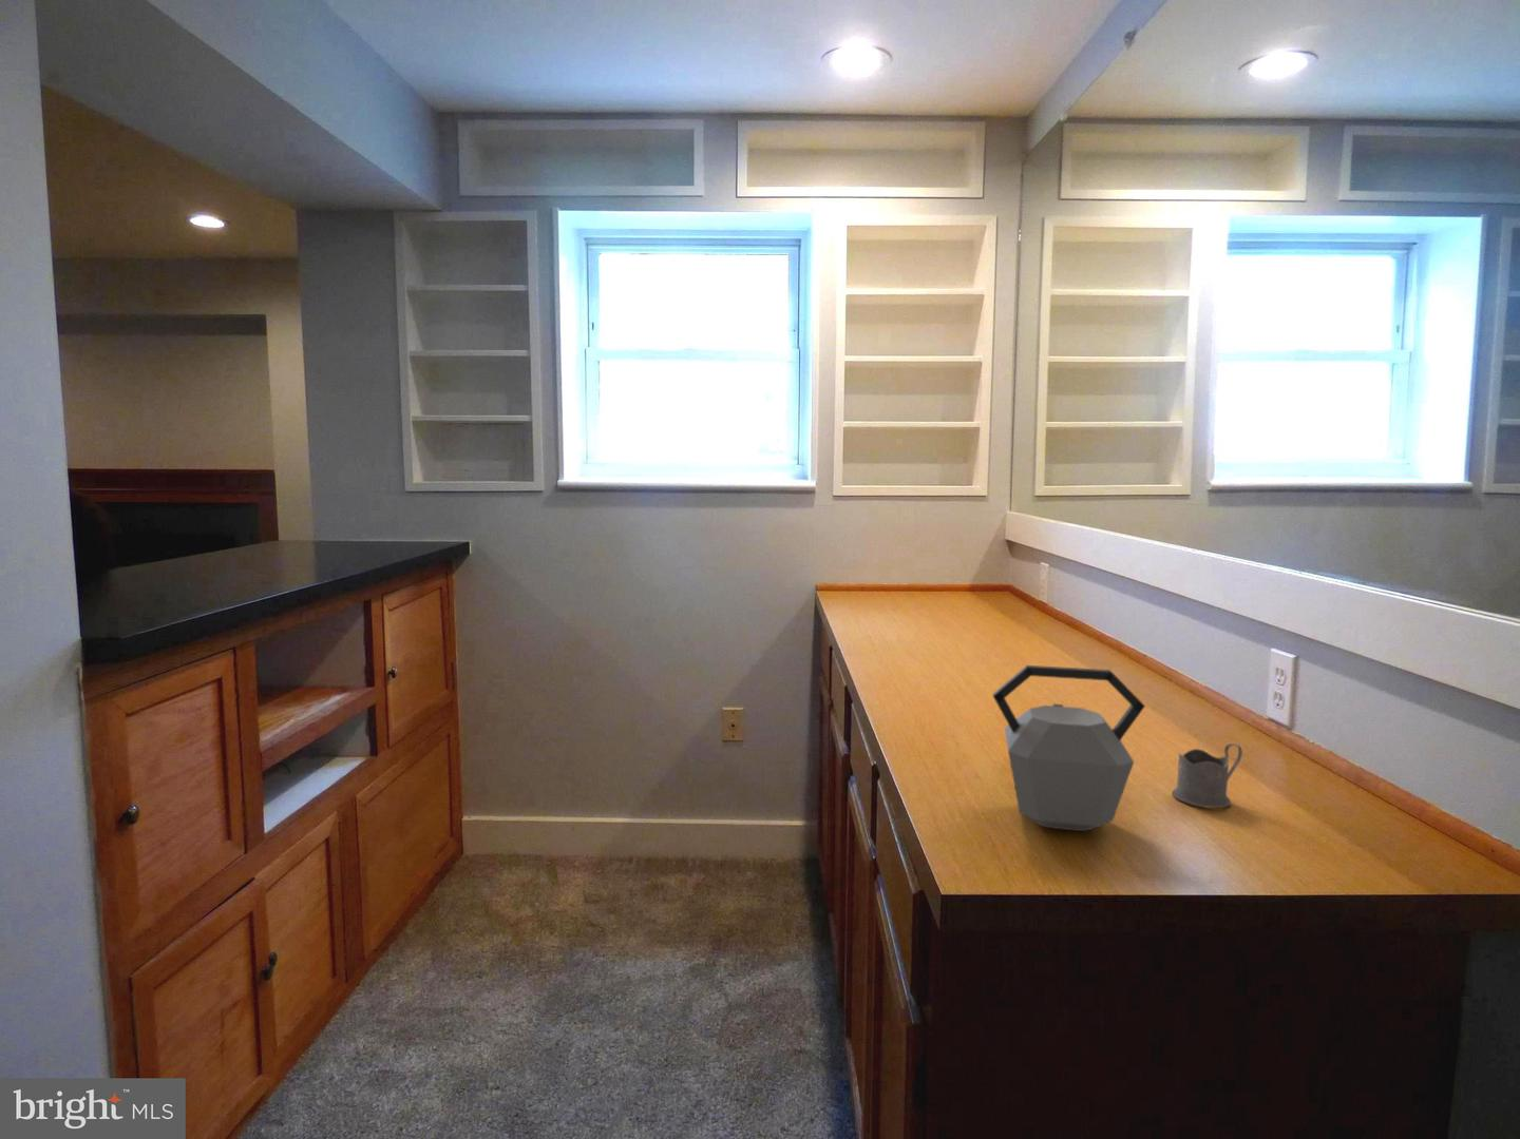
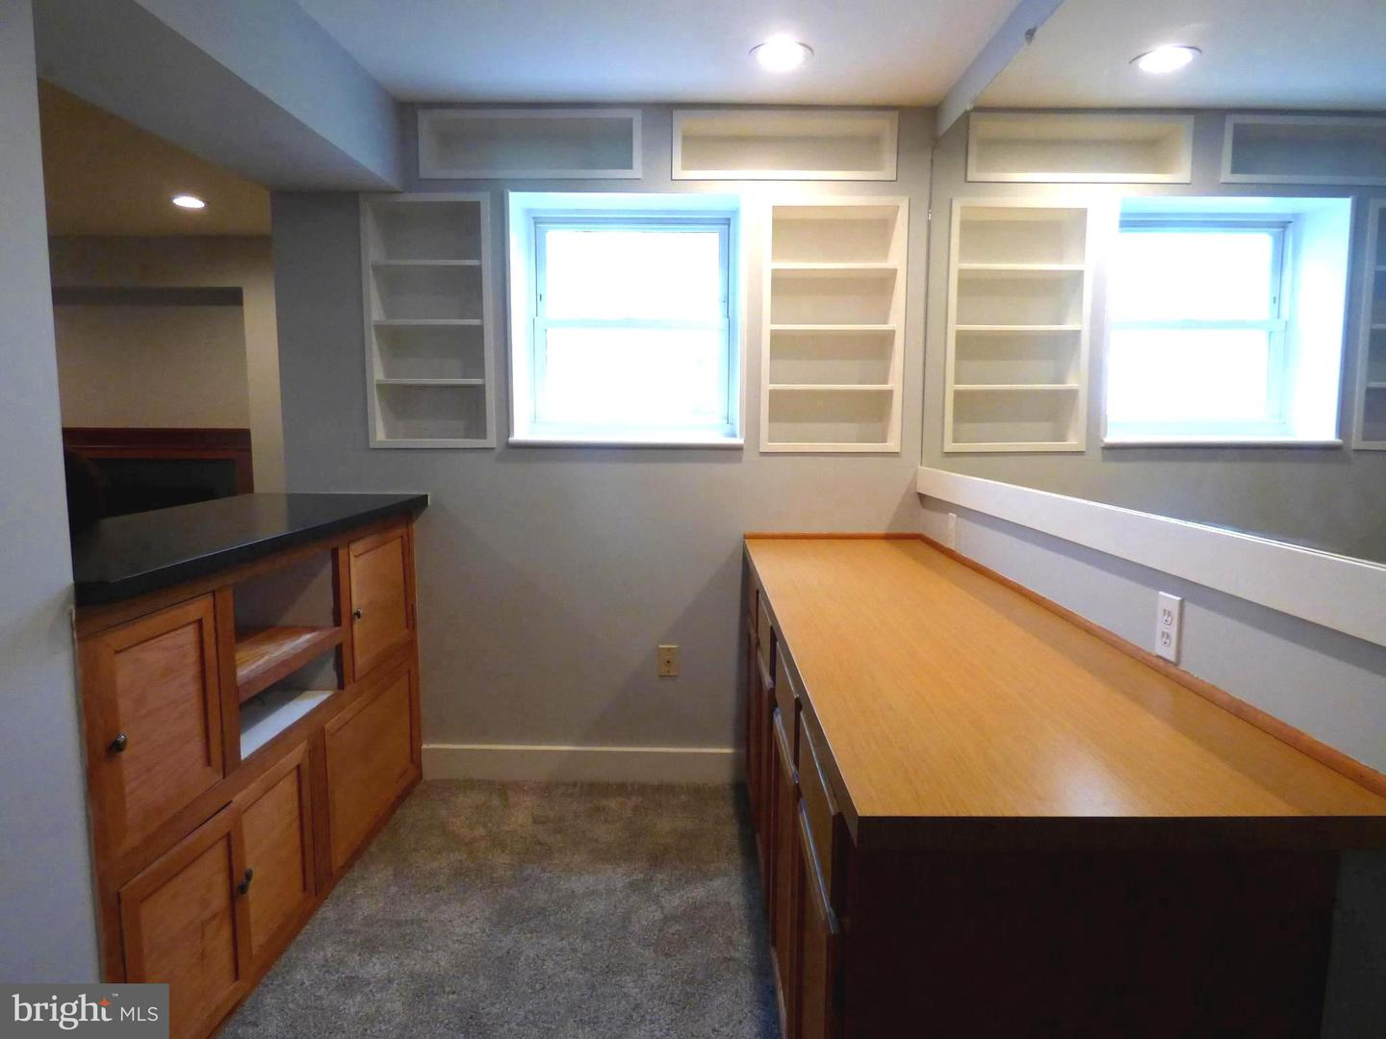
- tea glass holder [1172,743,1244,809]
- kettle [991,664,1147,832]
